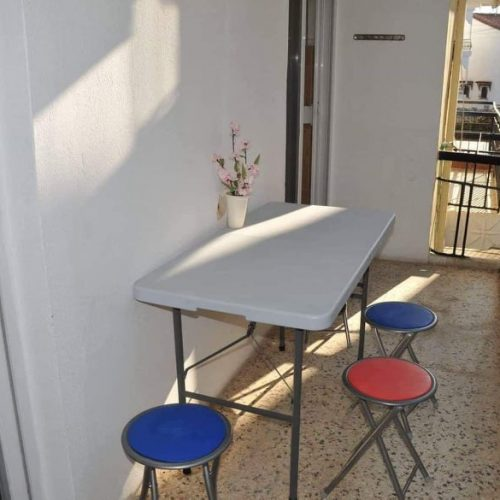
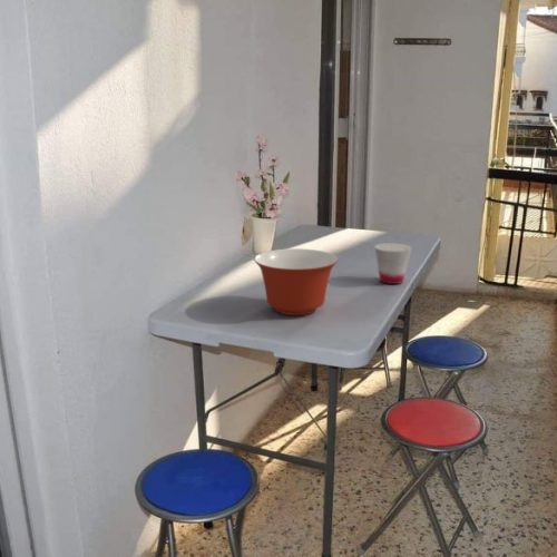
+ cup [373,242,413,285]
+ mixing bowl [253,247,339,316]
